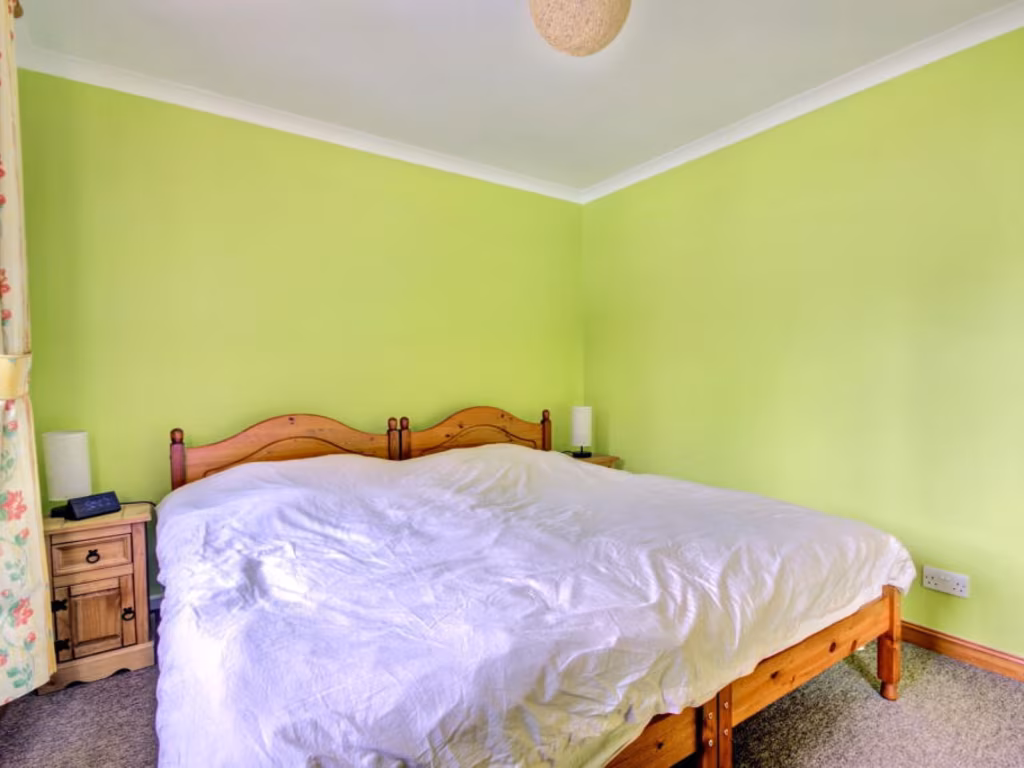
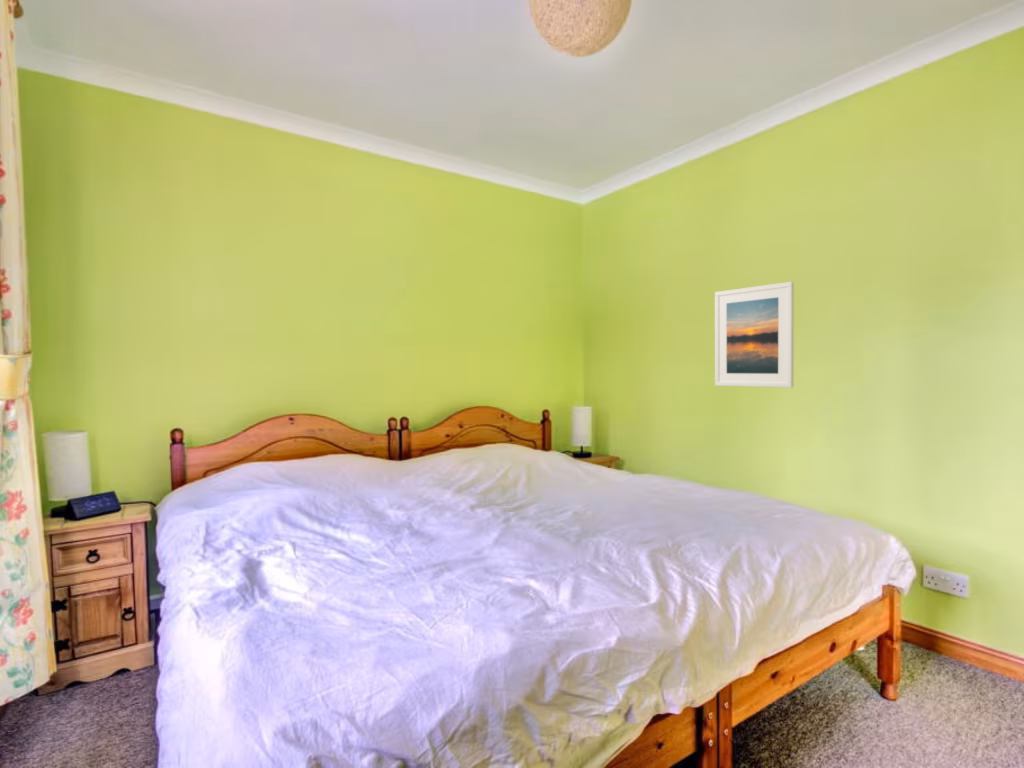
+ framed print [714,281,795,389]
